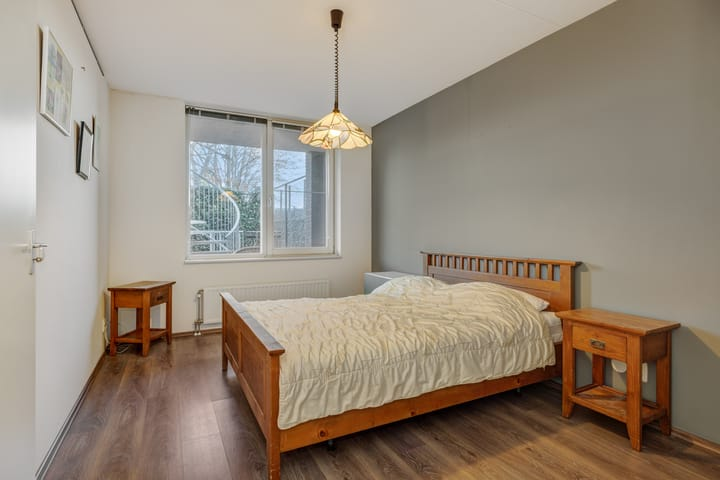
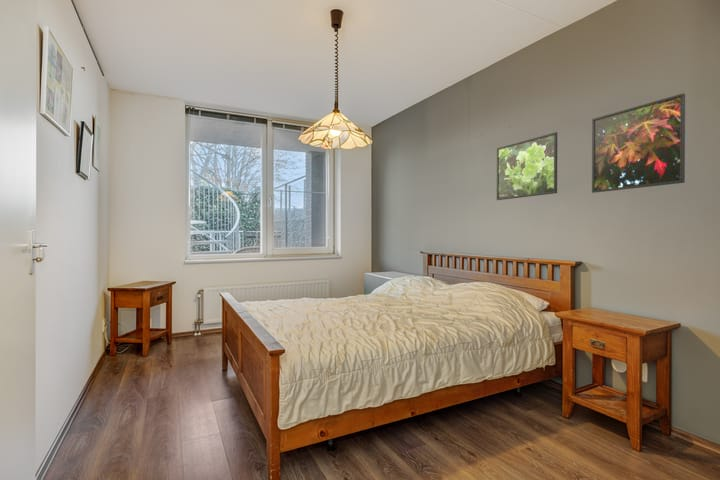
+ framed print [591,92,686,194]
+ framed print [496,131,558,201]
